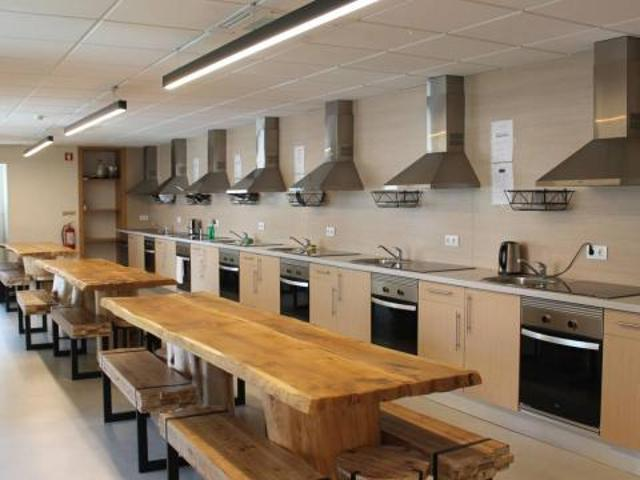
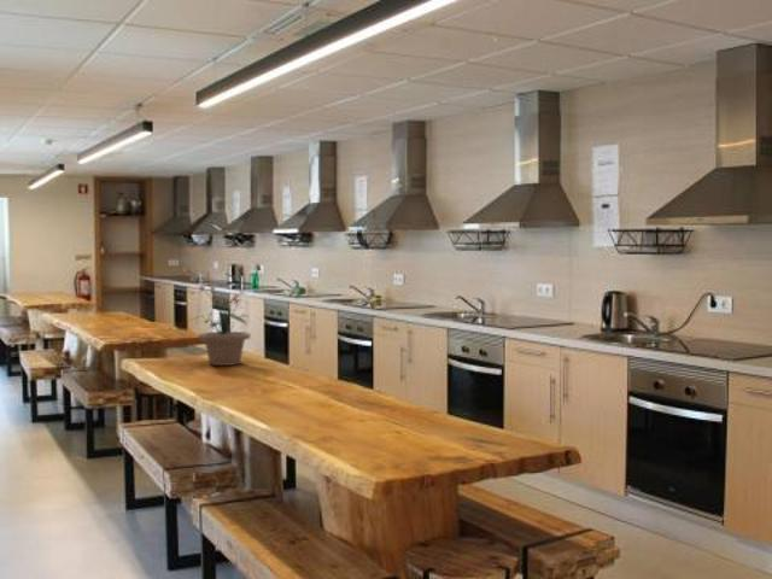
+ potted plant [189,283,252,367]
